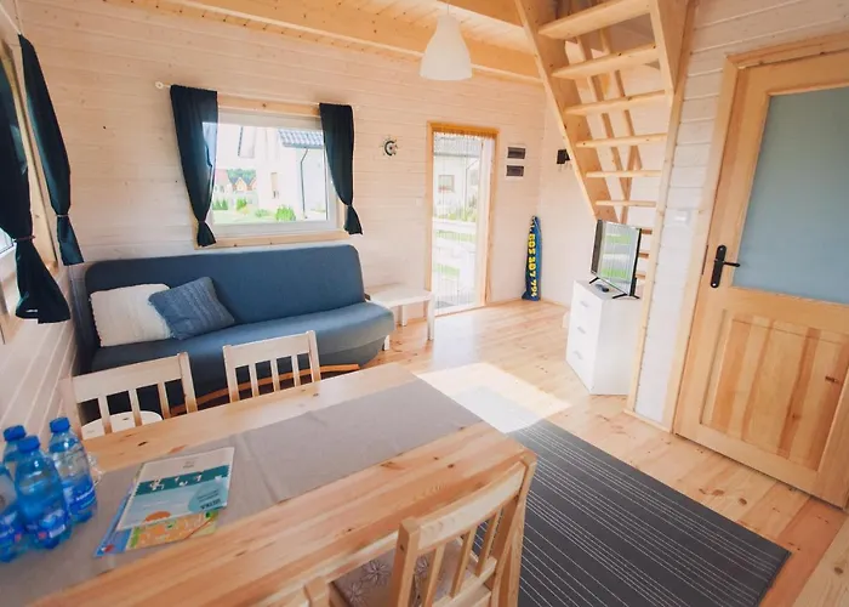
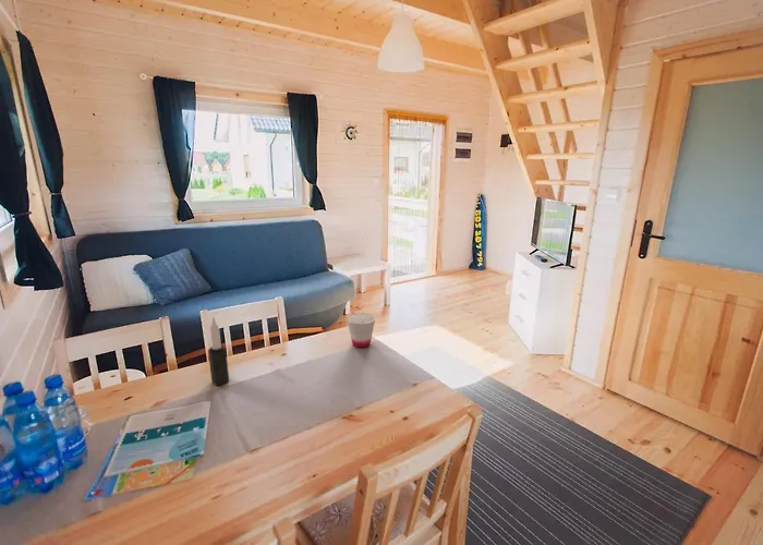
+ cup [346,313,376,349]
+ candle [207,316,230,387]
